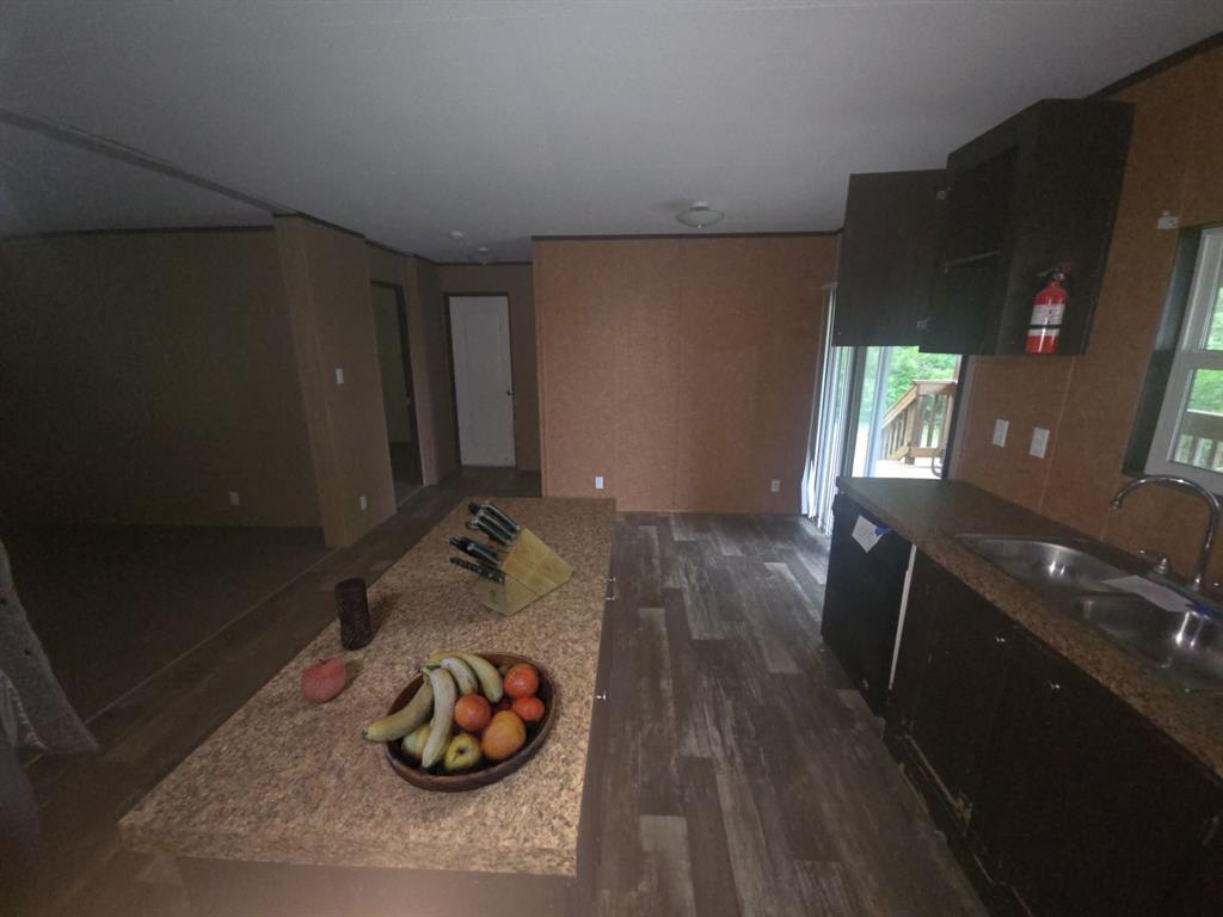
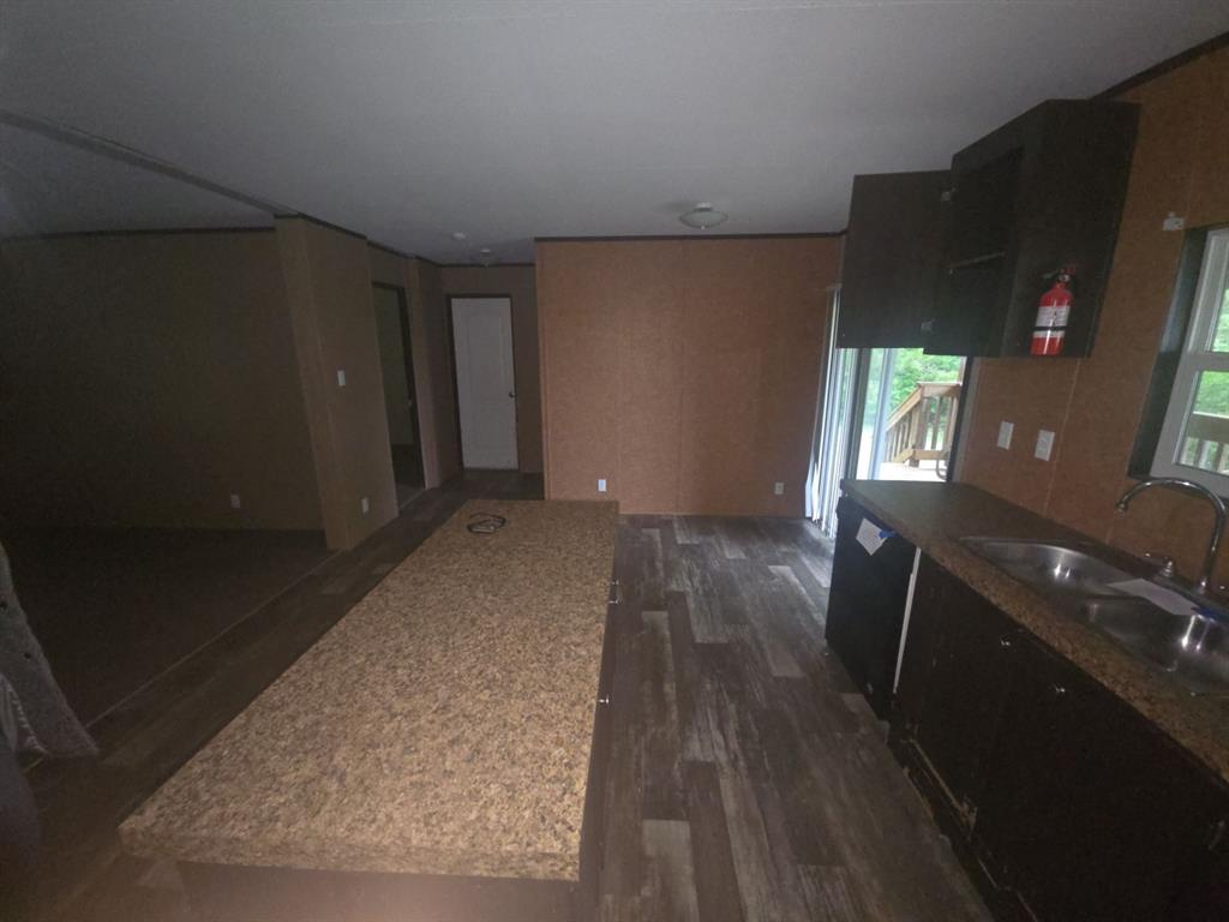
- fruit bowl [361,650,558,794]
- apple [300,656,348,704]
- knife block [445,500,574,617]
- candle [333,577,374,652]
